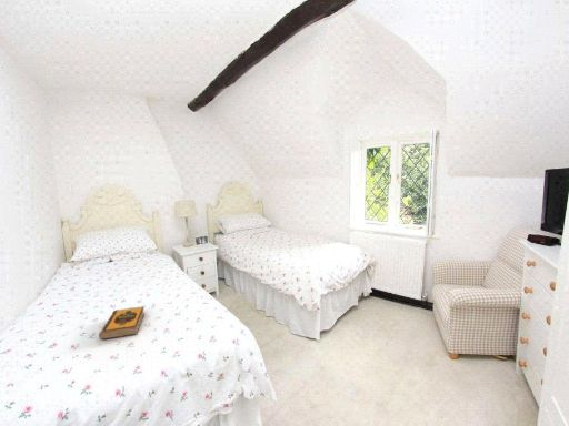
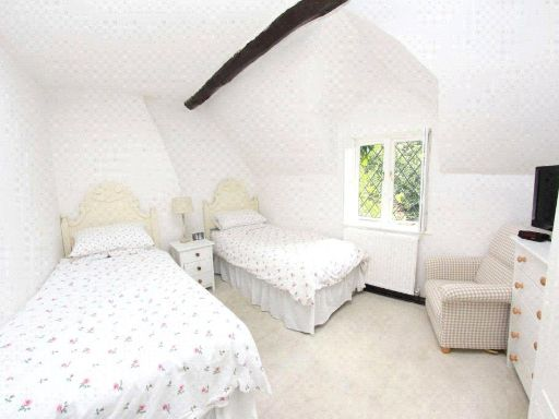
- hardback book [98,305,146,341]
